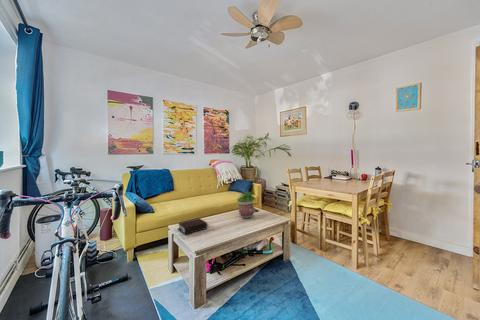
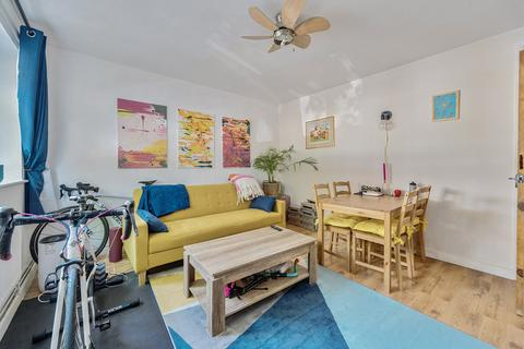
- bible [177,217,208,235]
- potted plant [235,189,257,219]
